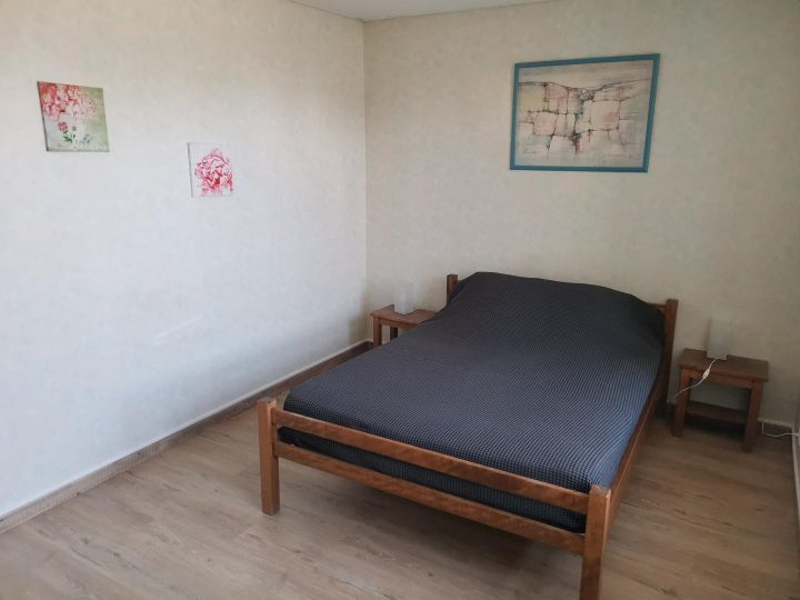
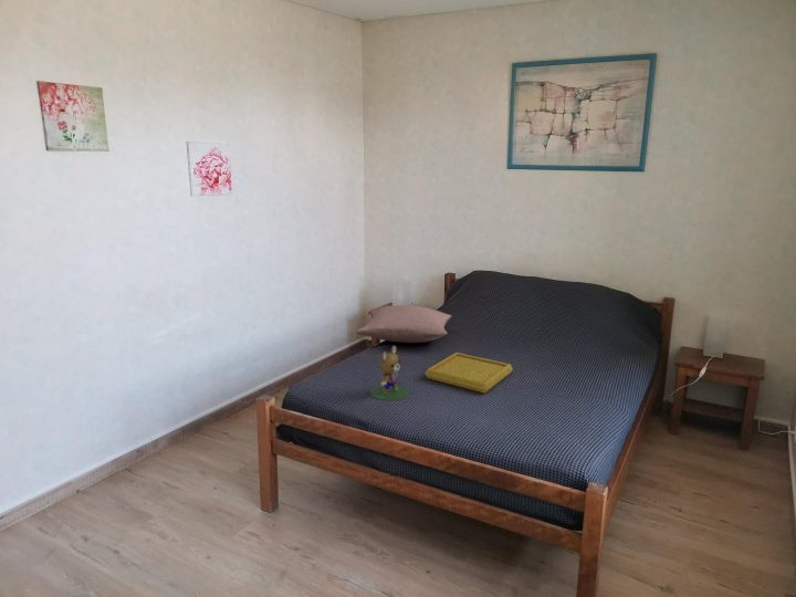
+ serving tray [425,352,514,394]
+ teddy bear [368,345,410,401]
+ pillow [354,304,452,344]
